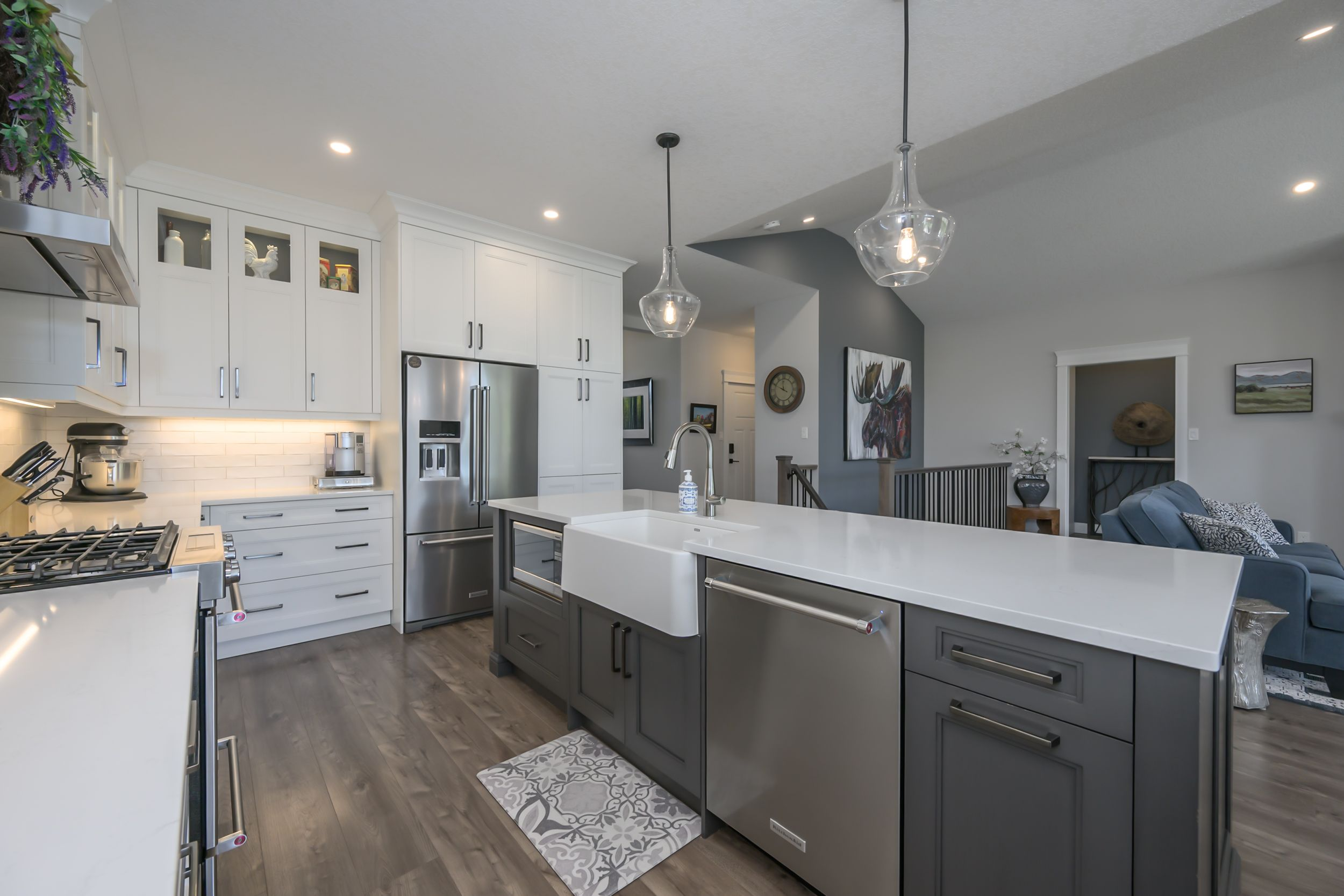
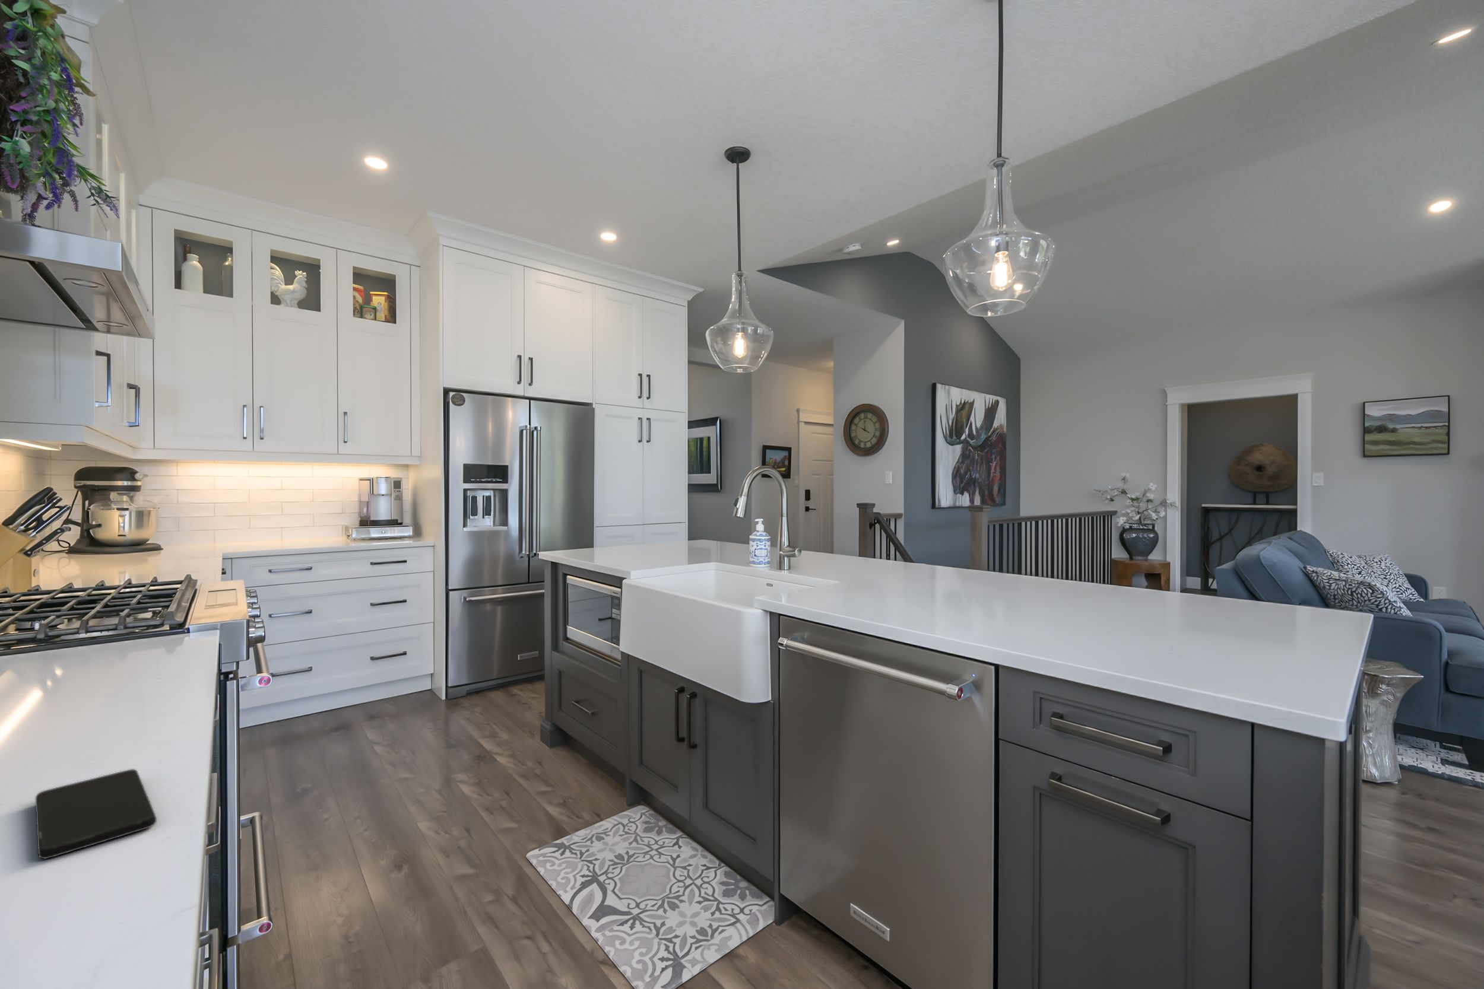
+ smartphone [35,768,157,860]
